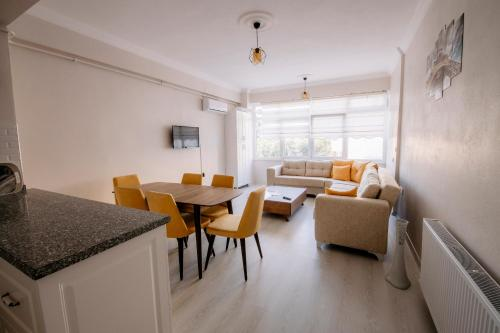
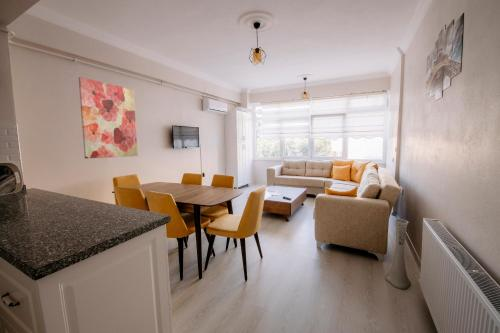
+ wall art [78,76,139,160]
